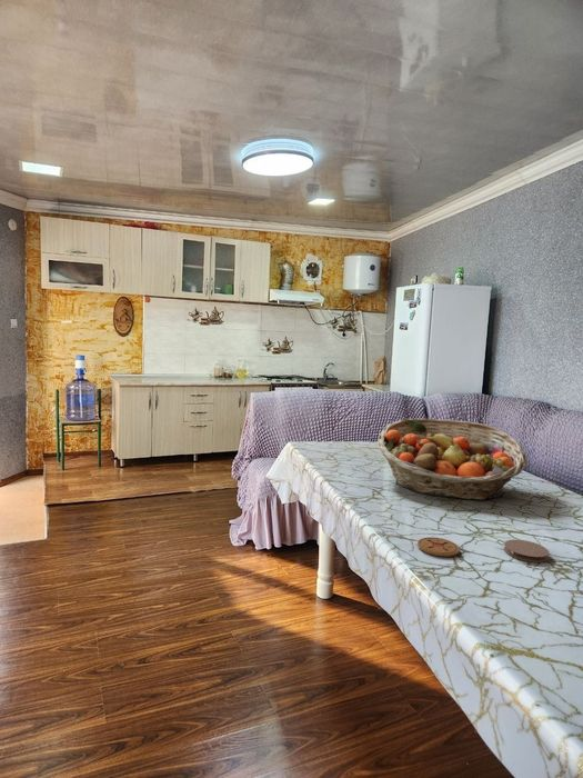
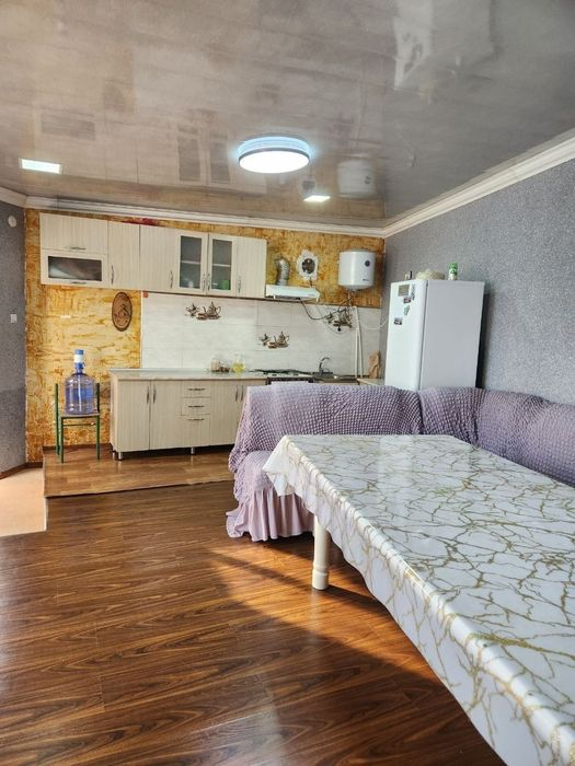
- coaster [416,536,461,558]
- coaster [503,538,550,563]
- fruit basket [376,418,529,501]
